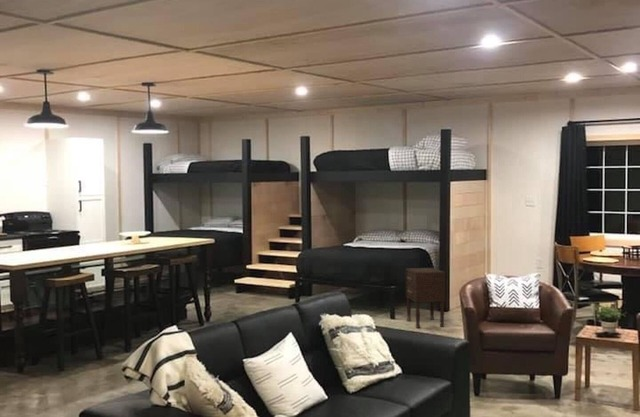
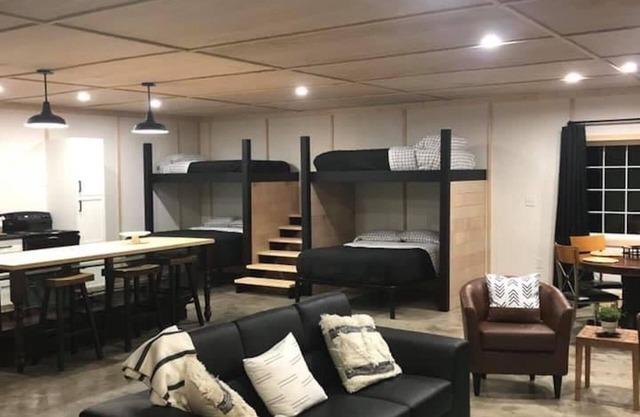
- nightstand [405,267,446,329]
